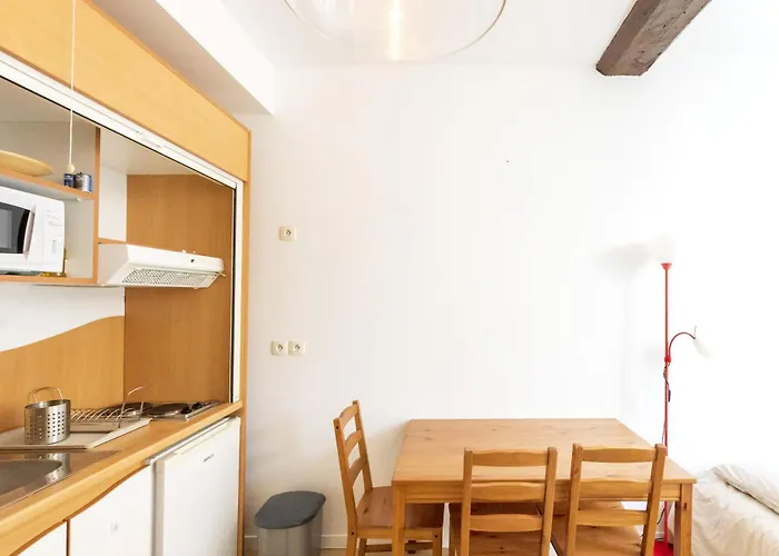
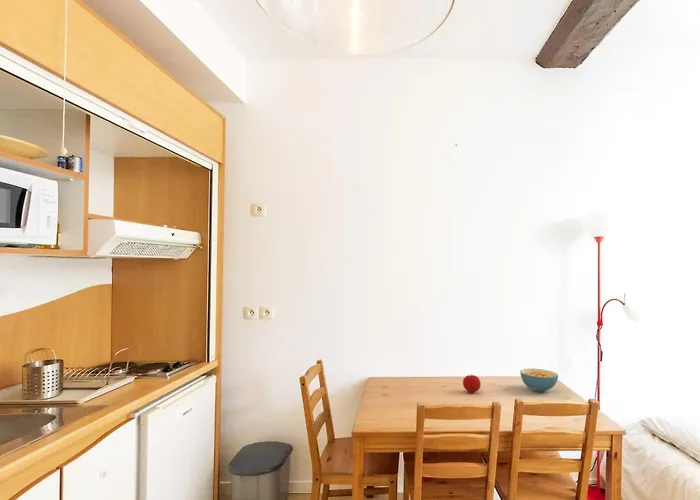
+ cereal bowl [519,368,559,393]
+ fruit [462,373,482,394]
